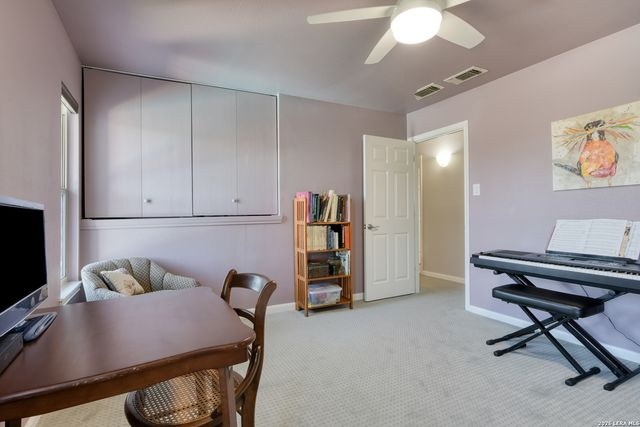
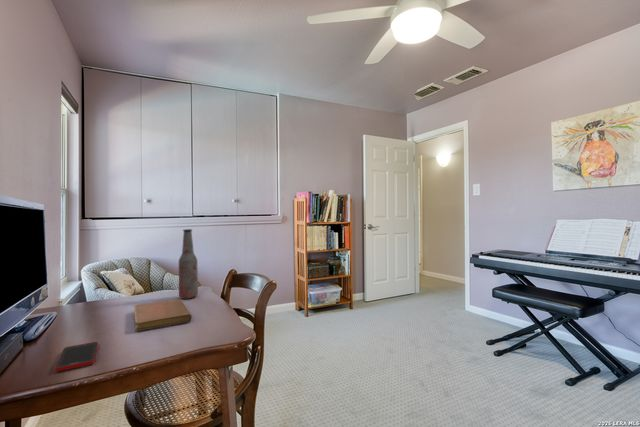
+ cell phone [54,341,99,372]
+ notebook [133,298,193,332]
+ bottle [178,228,199,300]
